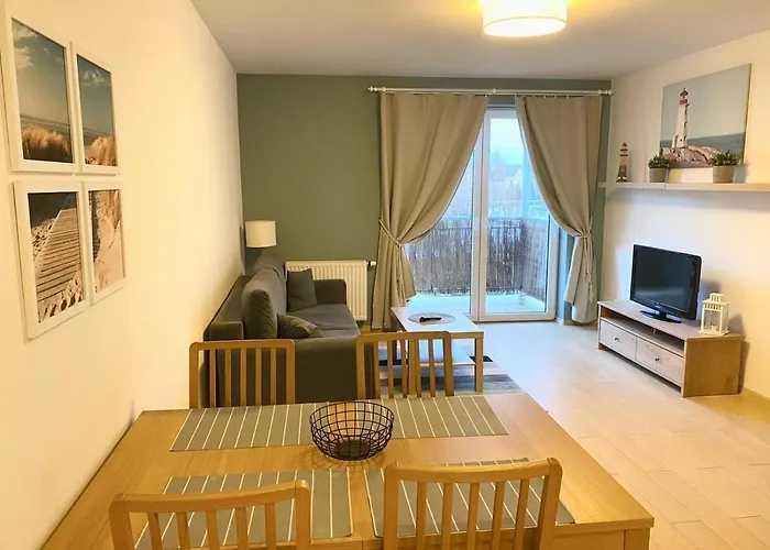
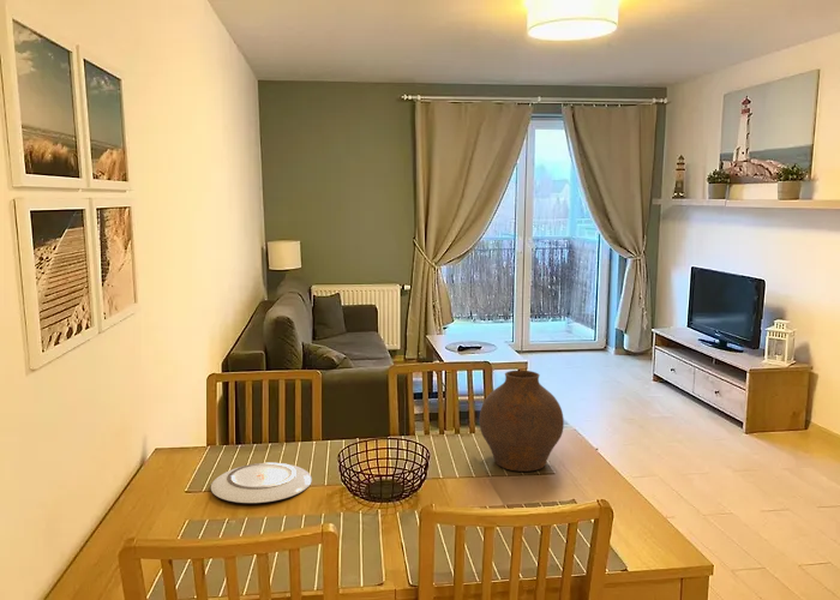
+ vase [478,370,565,473]
+ plate [210,462,313,504]
